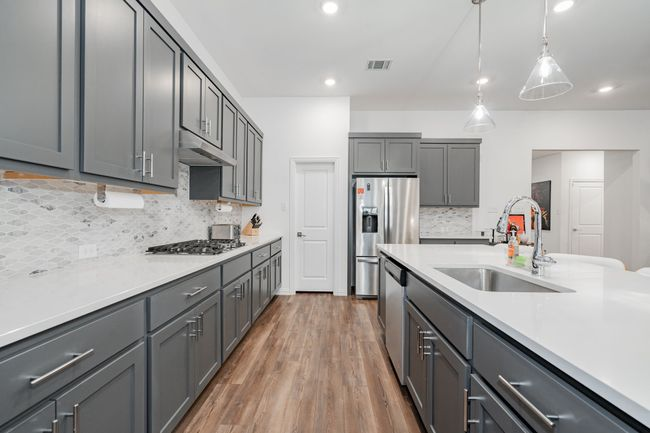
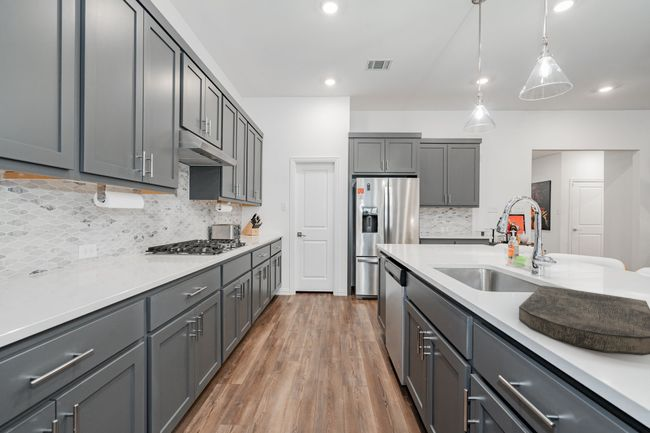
+ cutting board [518,285,650,356]
